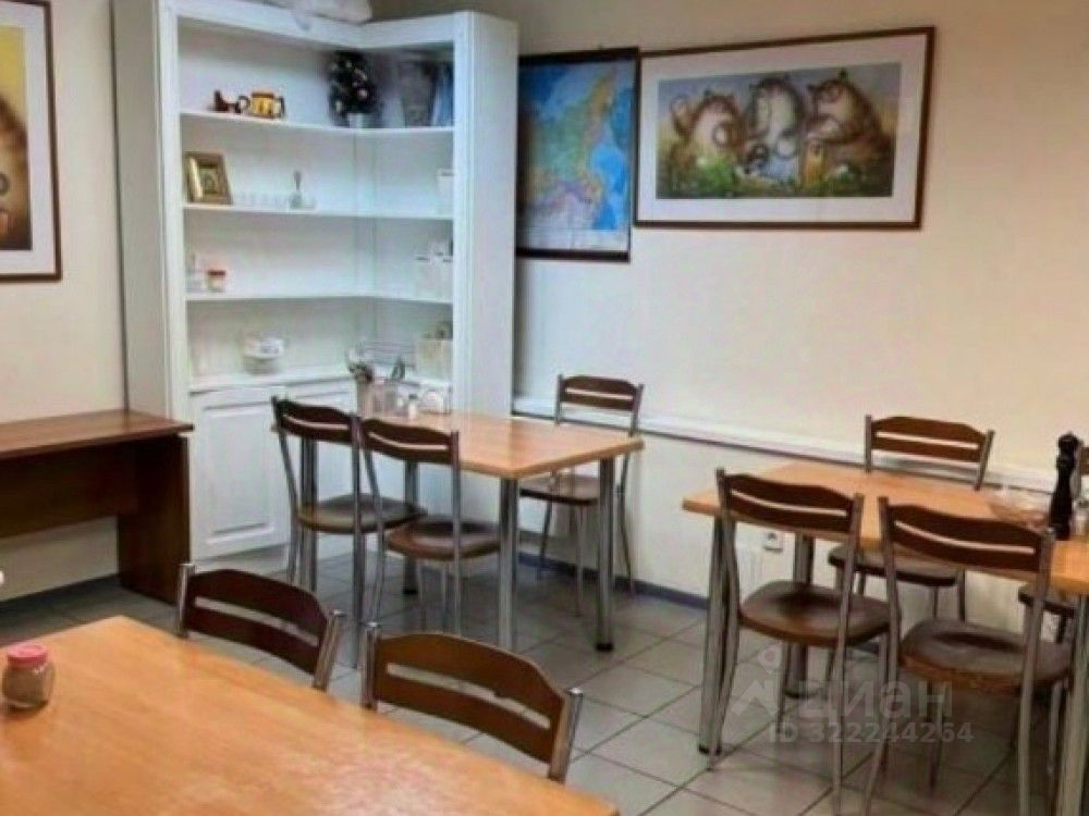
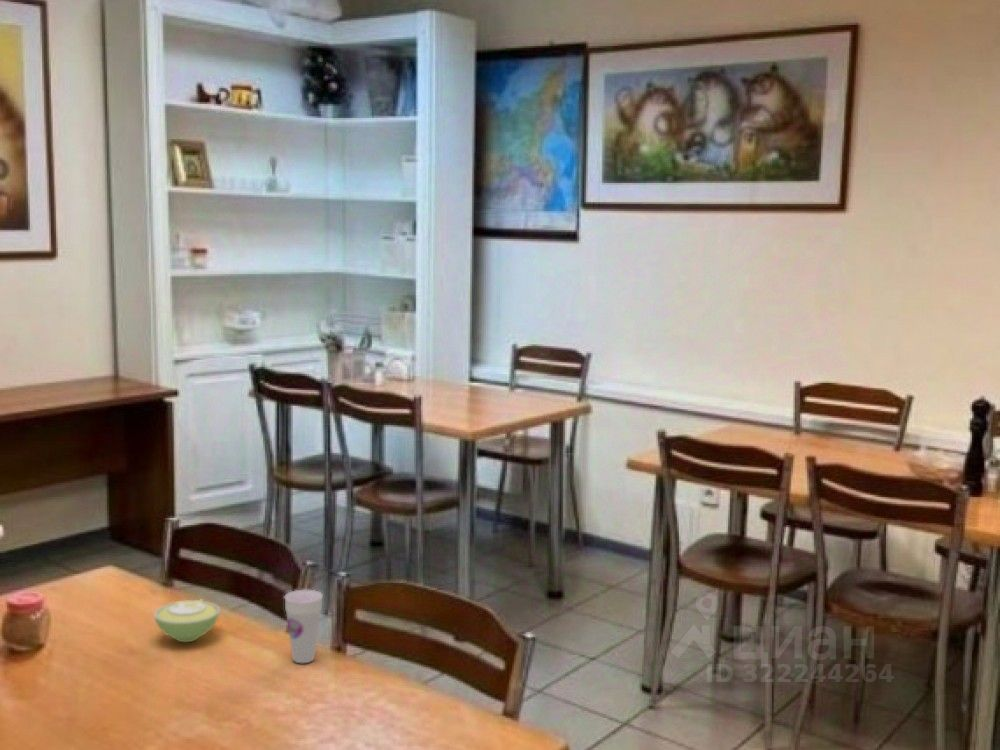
+ sugar bowl [153,598,221,643]
+ cup [283,589,324,664]
